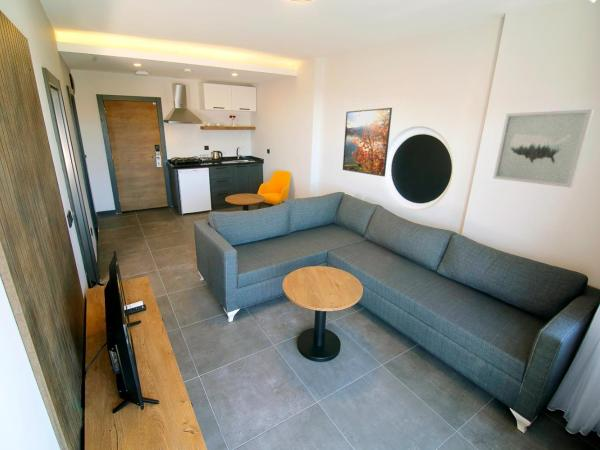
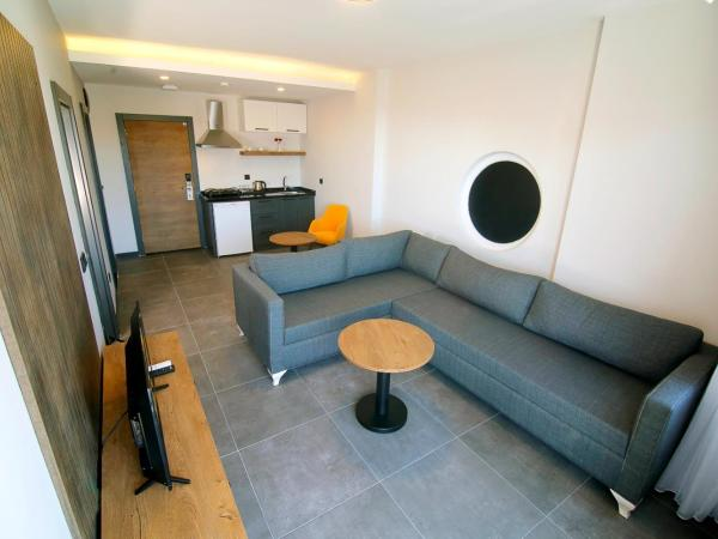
- wall art [492,108,595,188]
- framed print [342,107,393,177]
